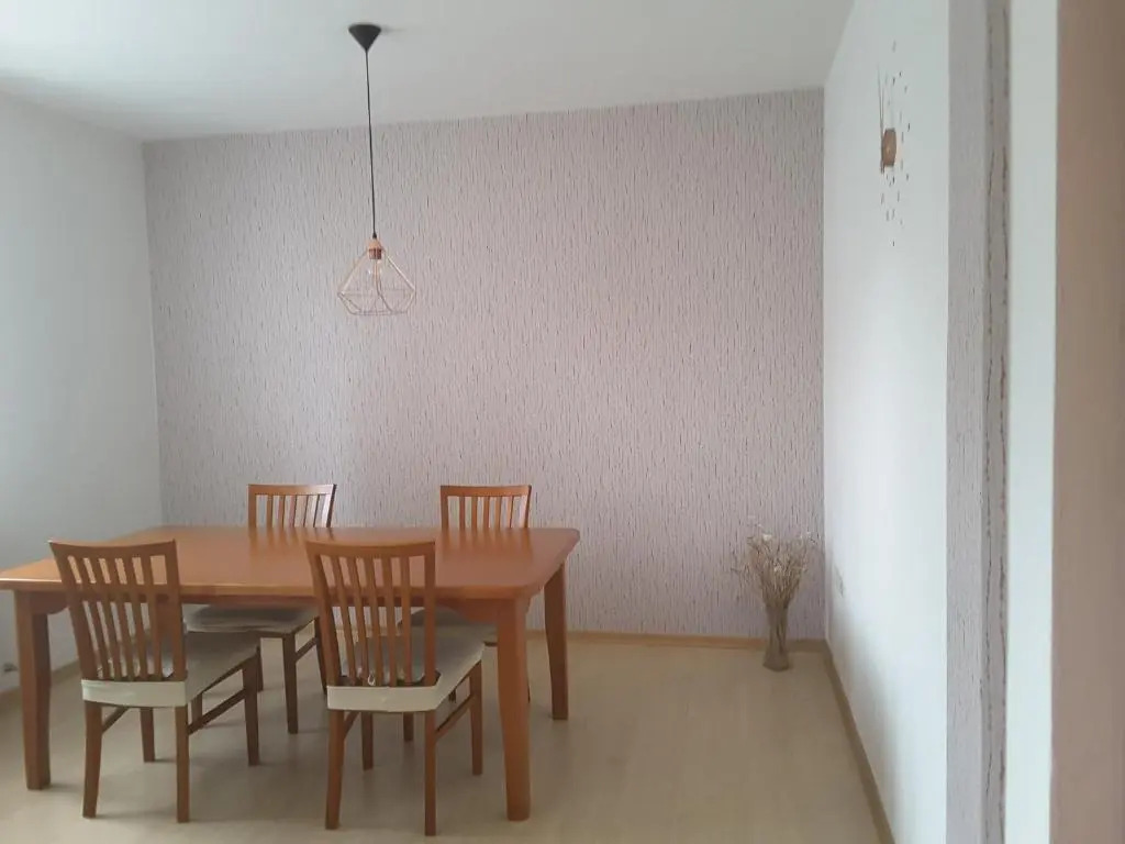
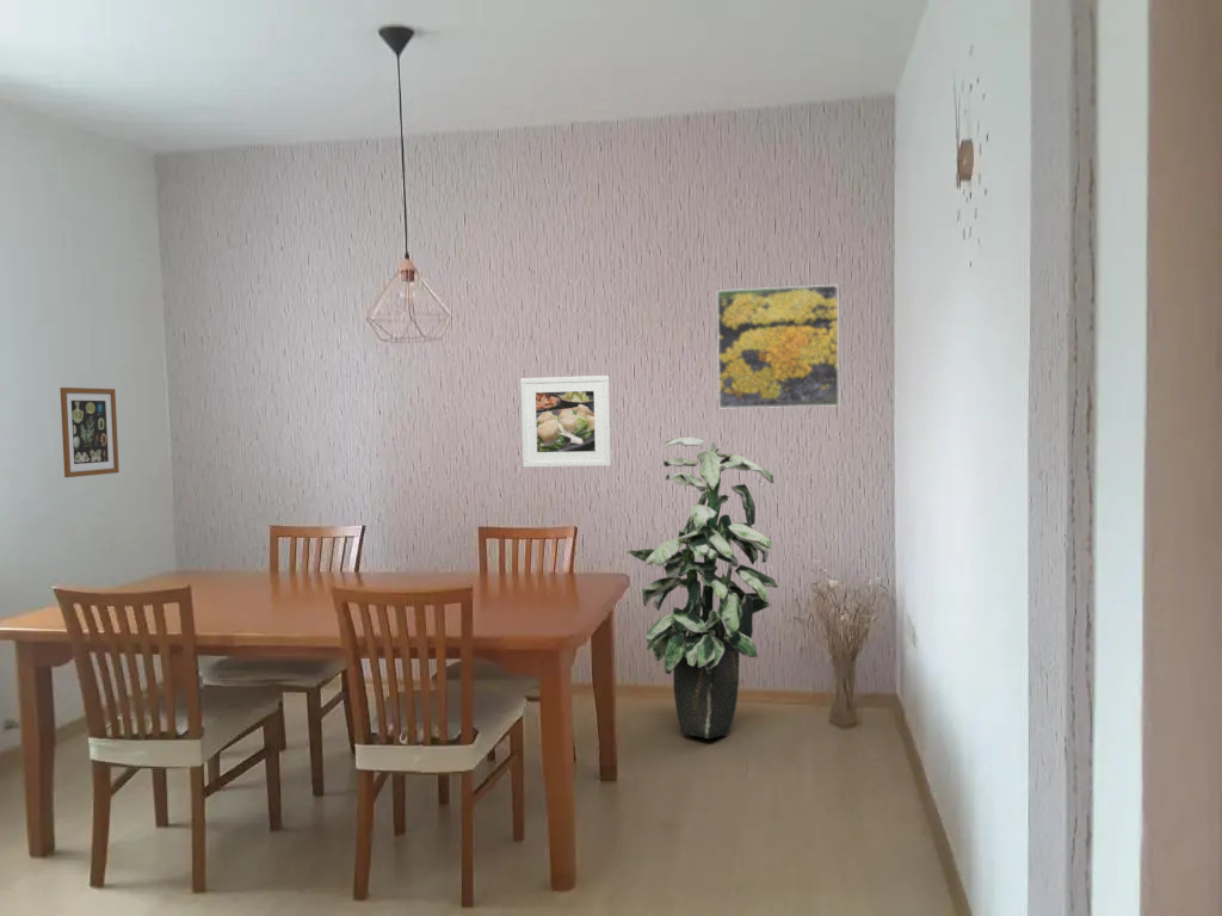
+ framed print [716,284,840,409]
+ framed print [519,375,612,469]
+ wall art [58,386,121,478]
+ indoor plant [627,437,779,739]
